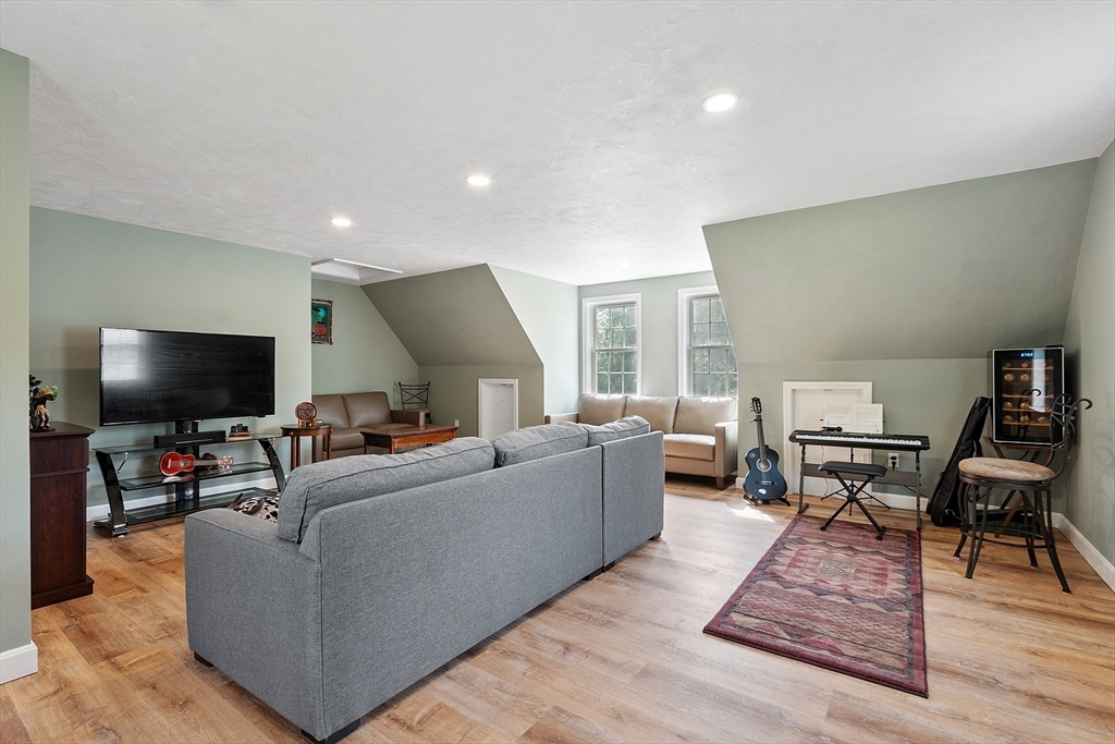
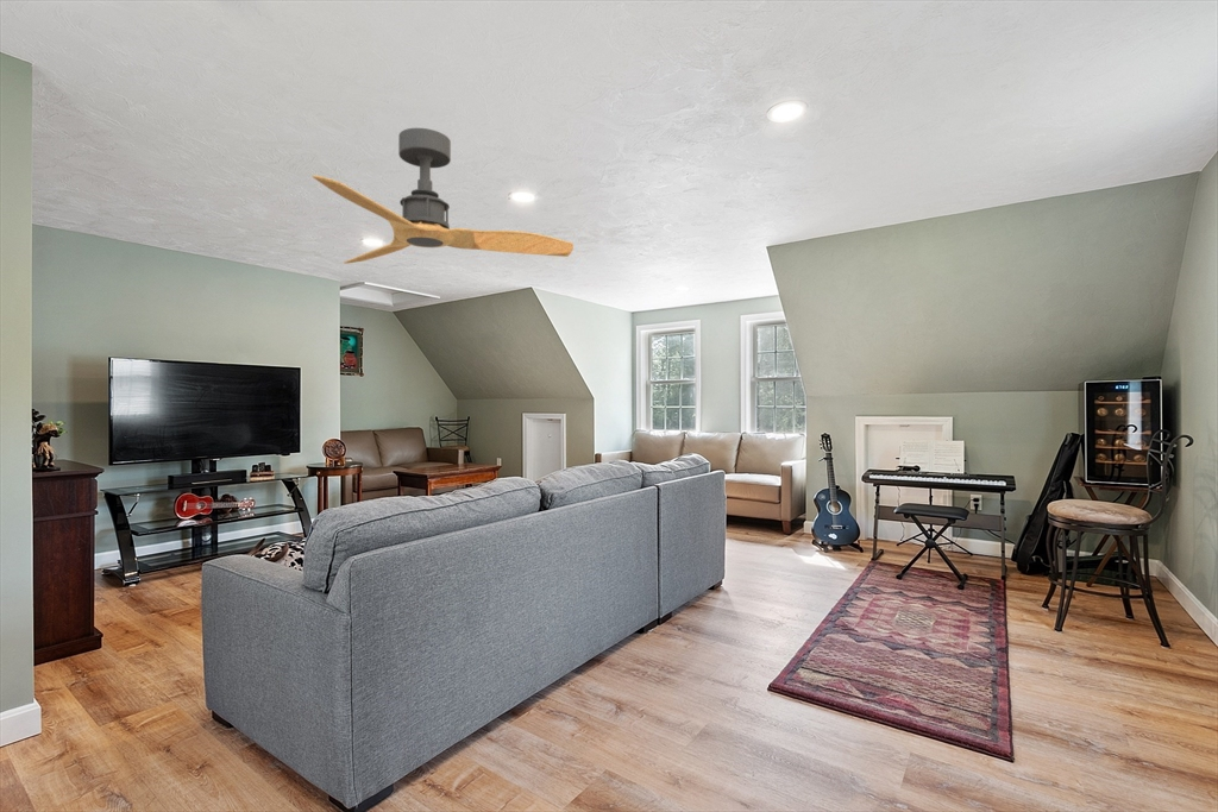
+ ceiling fan [312,127,575,265]
